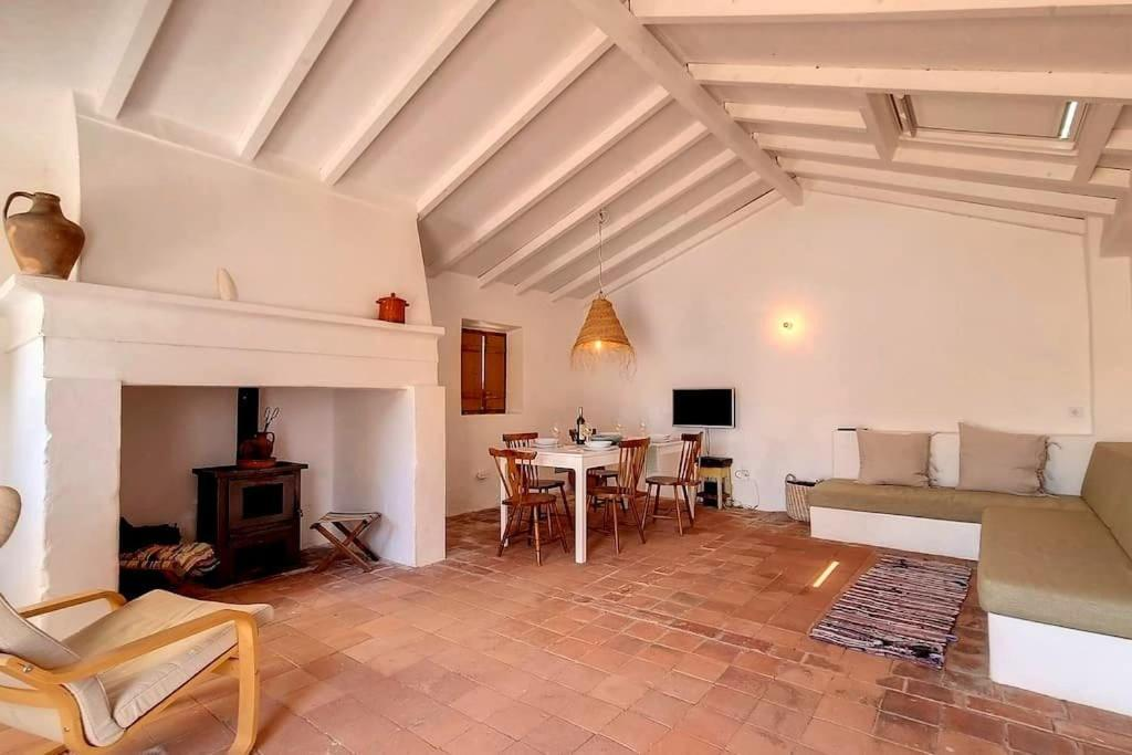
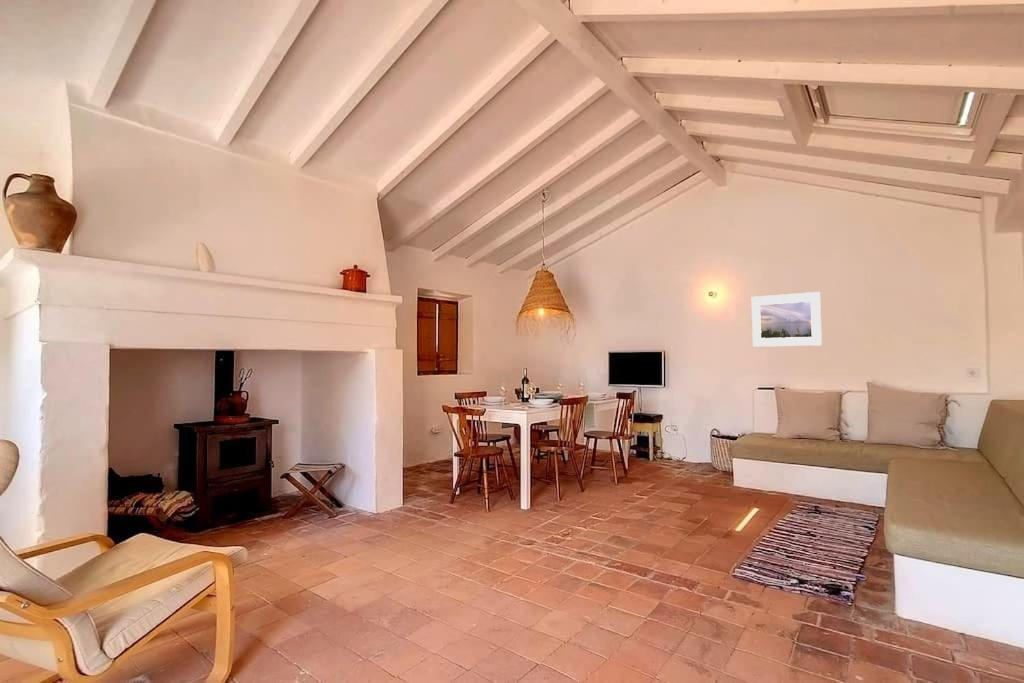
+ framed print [751,291,823,348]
